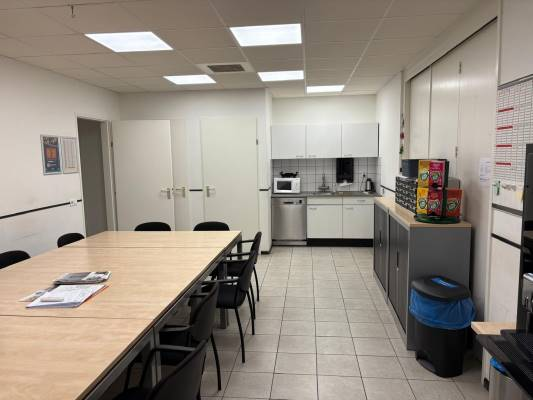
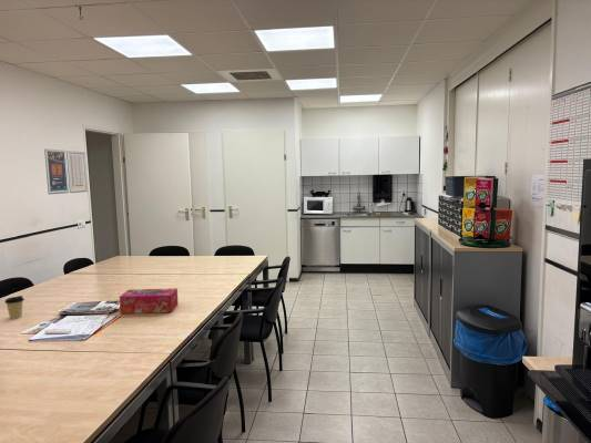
+ coffee cup [4,295,26,320]
+ tissue box [119,287,180,315]
